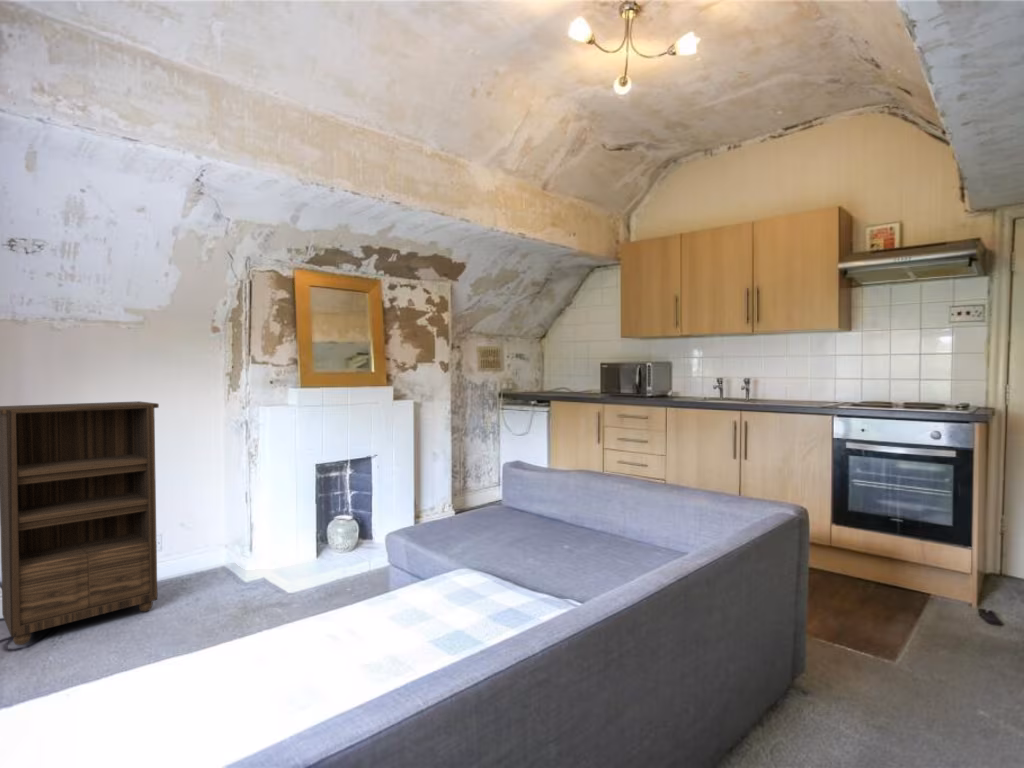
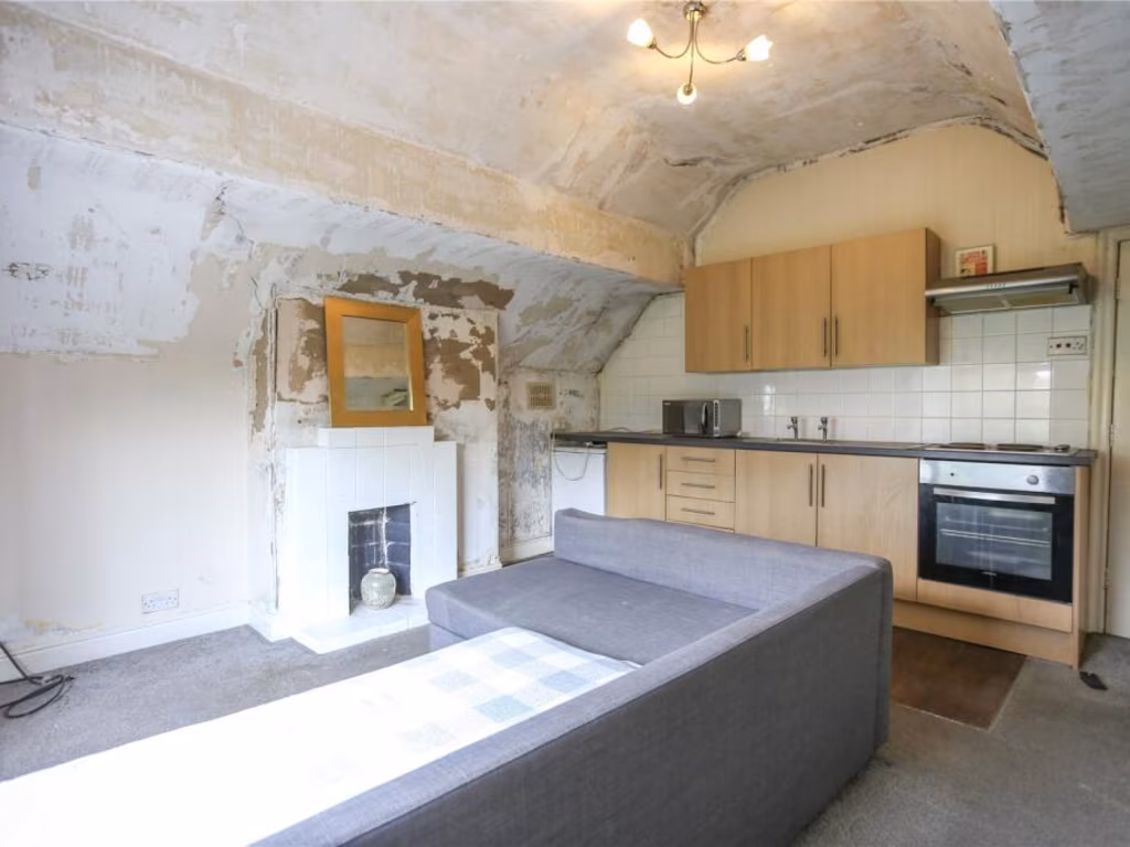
- bookshelf [0,400,160,646]
